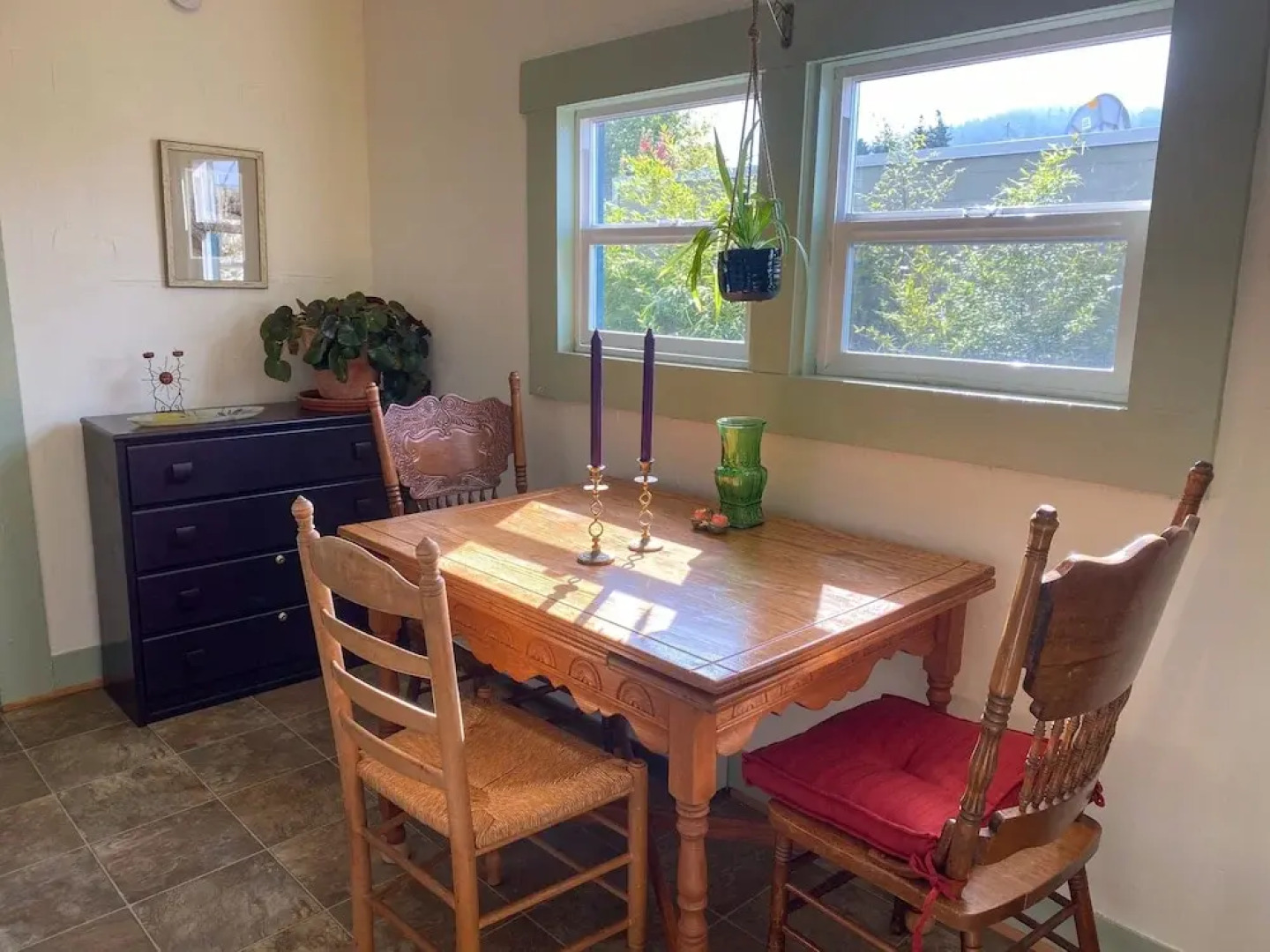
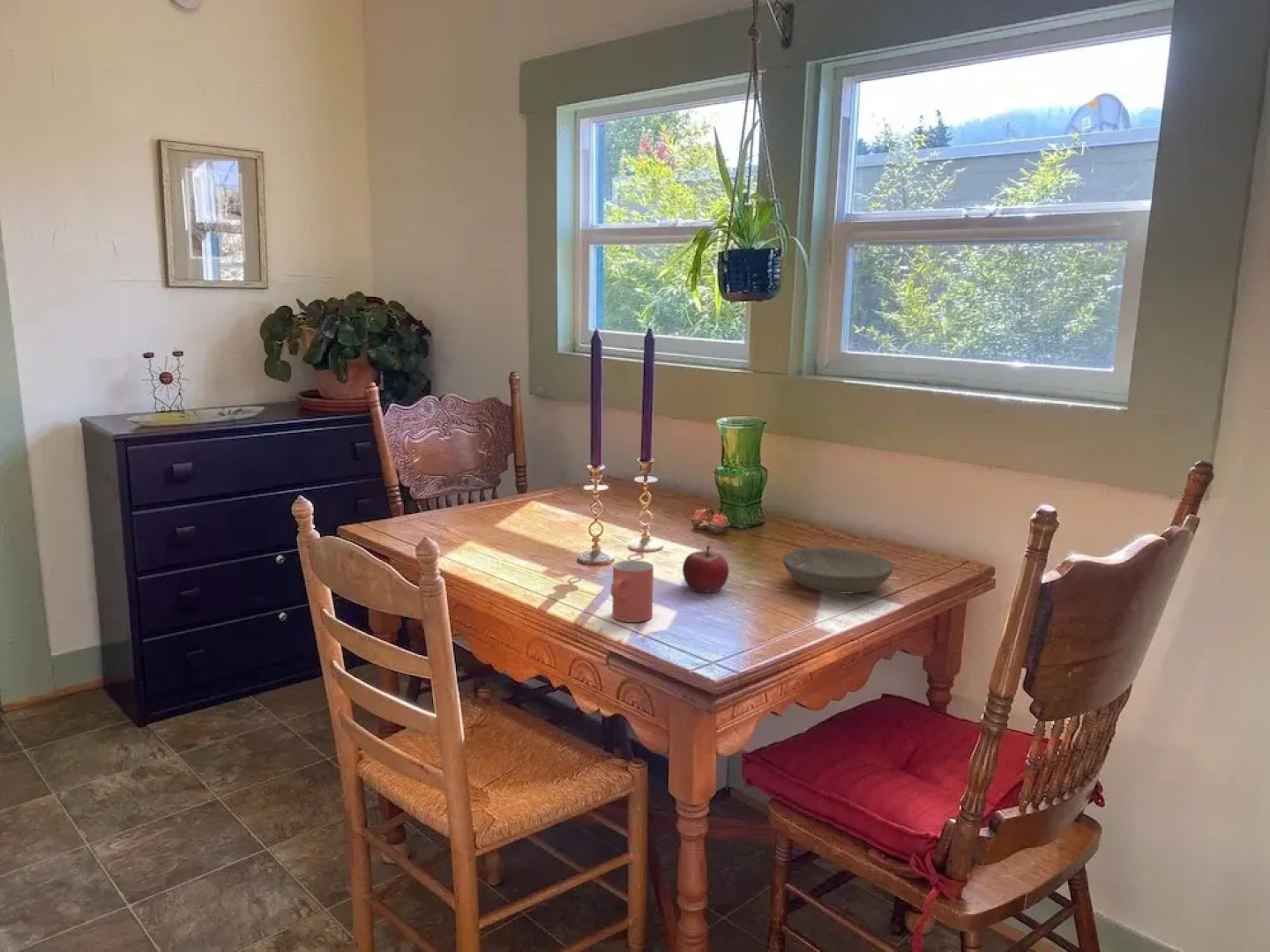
+ bowl [782,546,894,595]
+ fruit [682,544,729,593]
+ cup [609,559,654,623]
